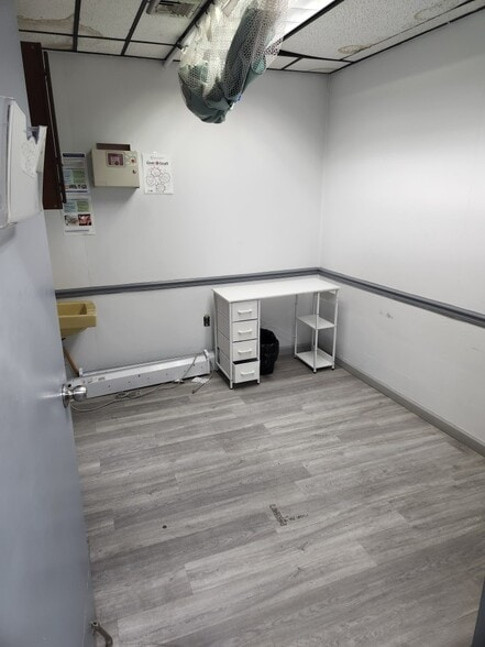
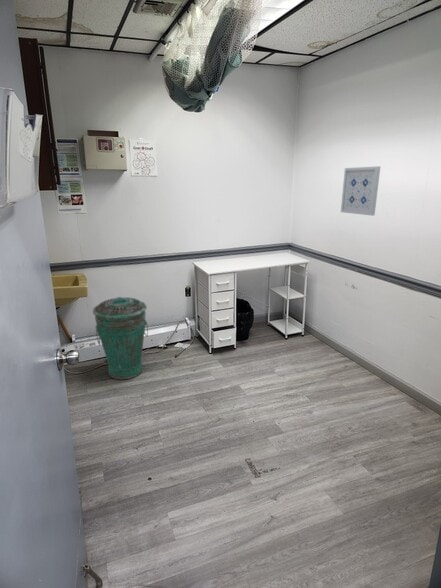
+ wall art [340,165,381,217]
+ trash can [92,296,149,380]
